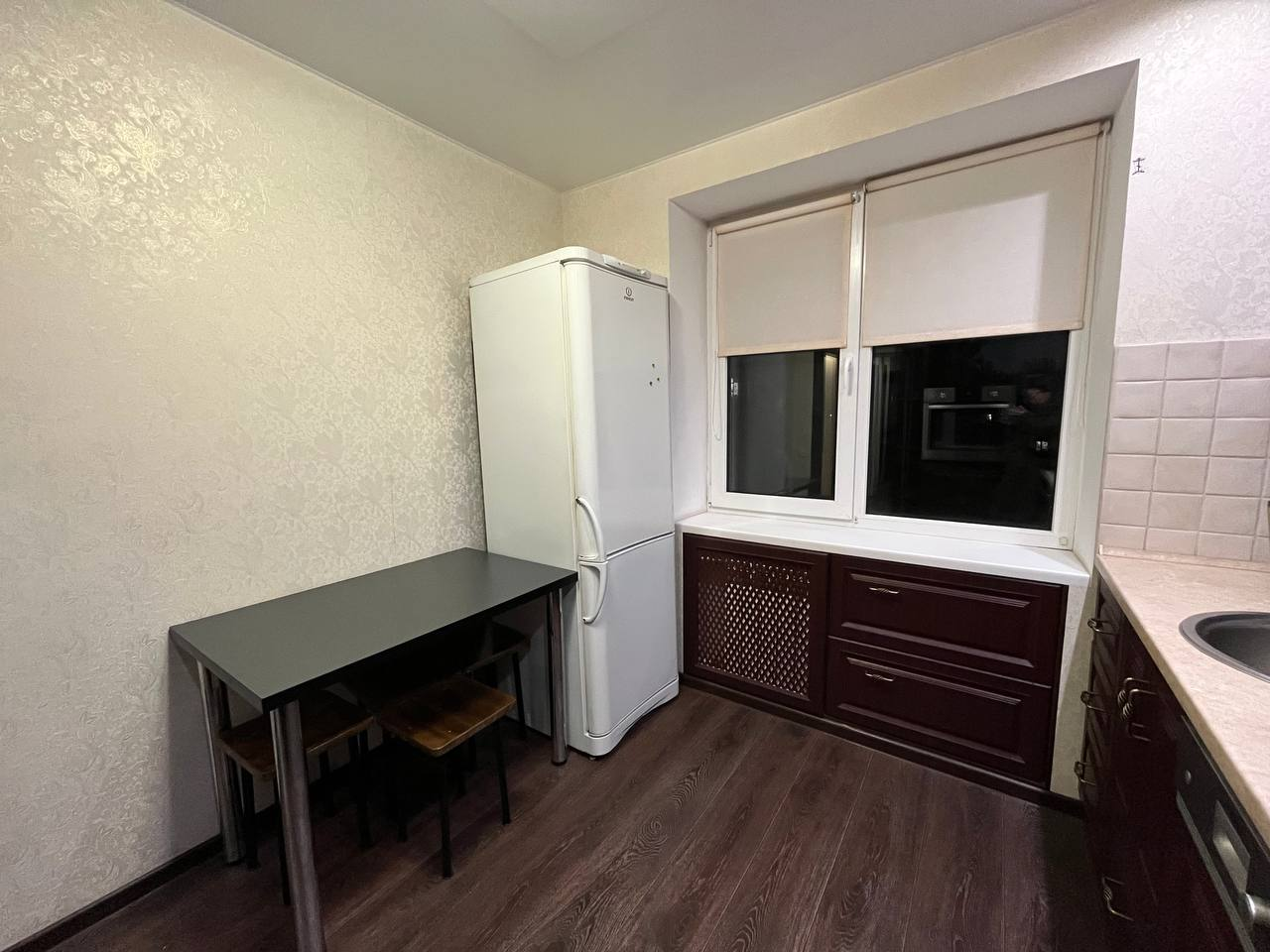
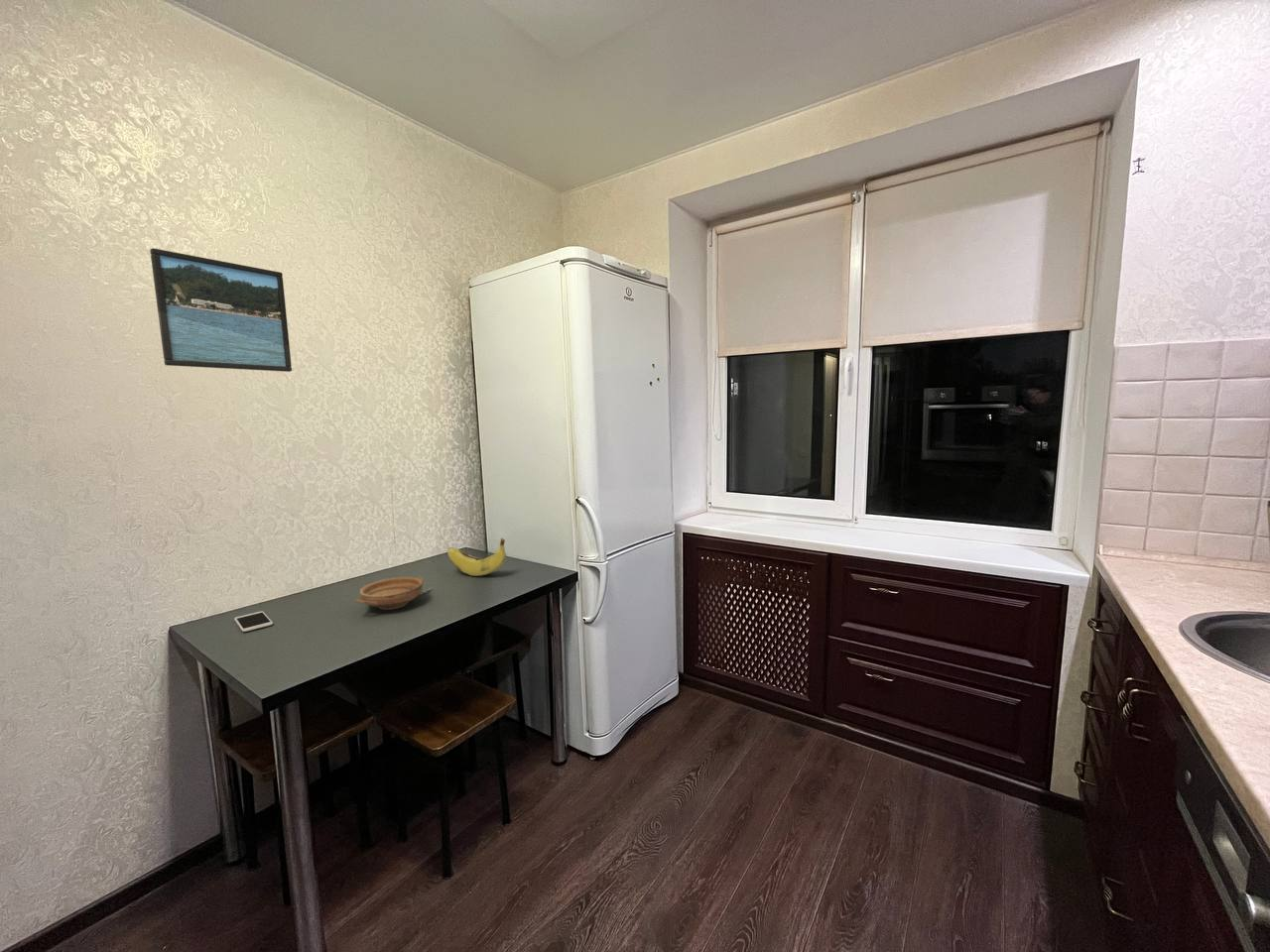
+ bowl [355,576,434,611]
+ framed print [149,247,293,373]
+ banana [446,537,507,577]
+ smartphone [233,610,274,633]
